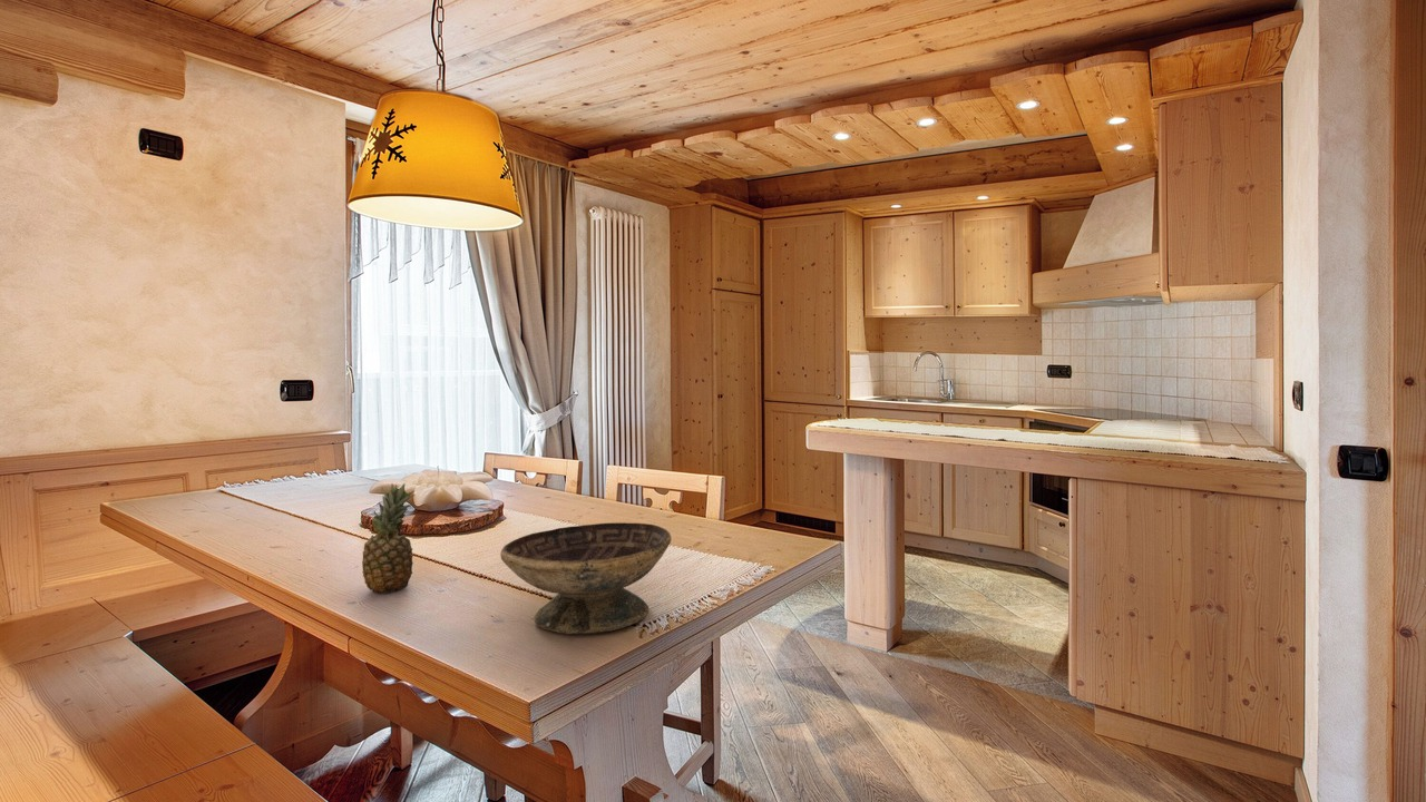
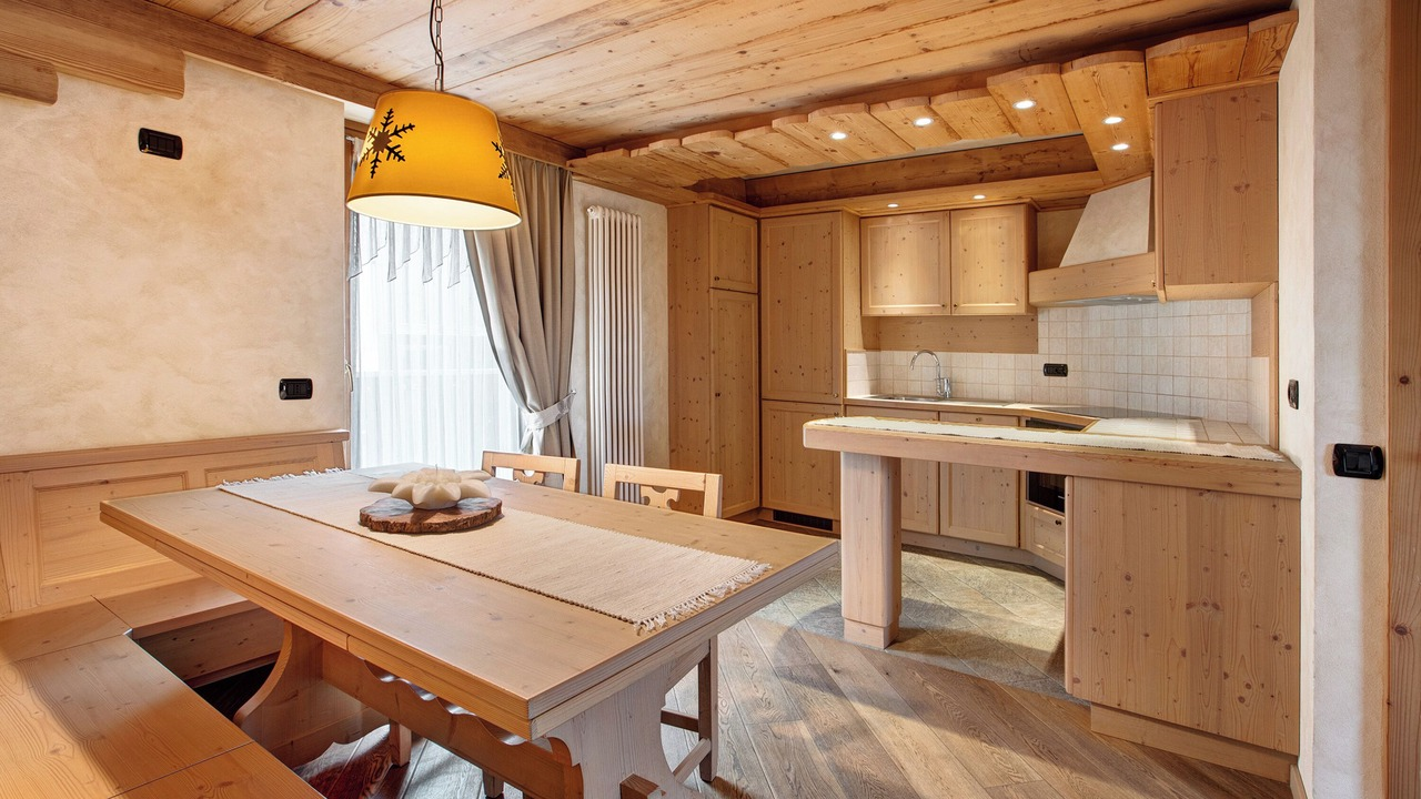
- decorative bowl [499,521,673,635]
- fruit [361,482,416,595]
